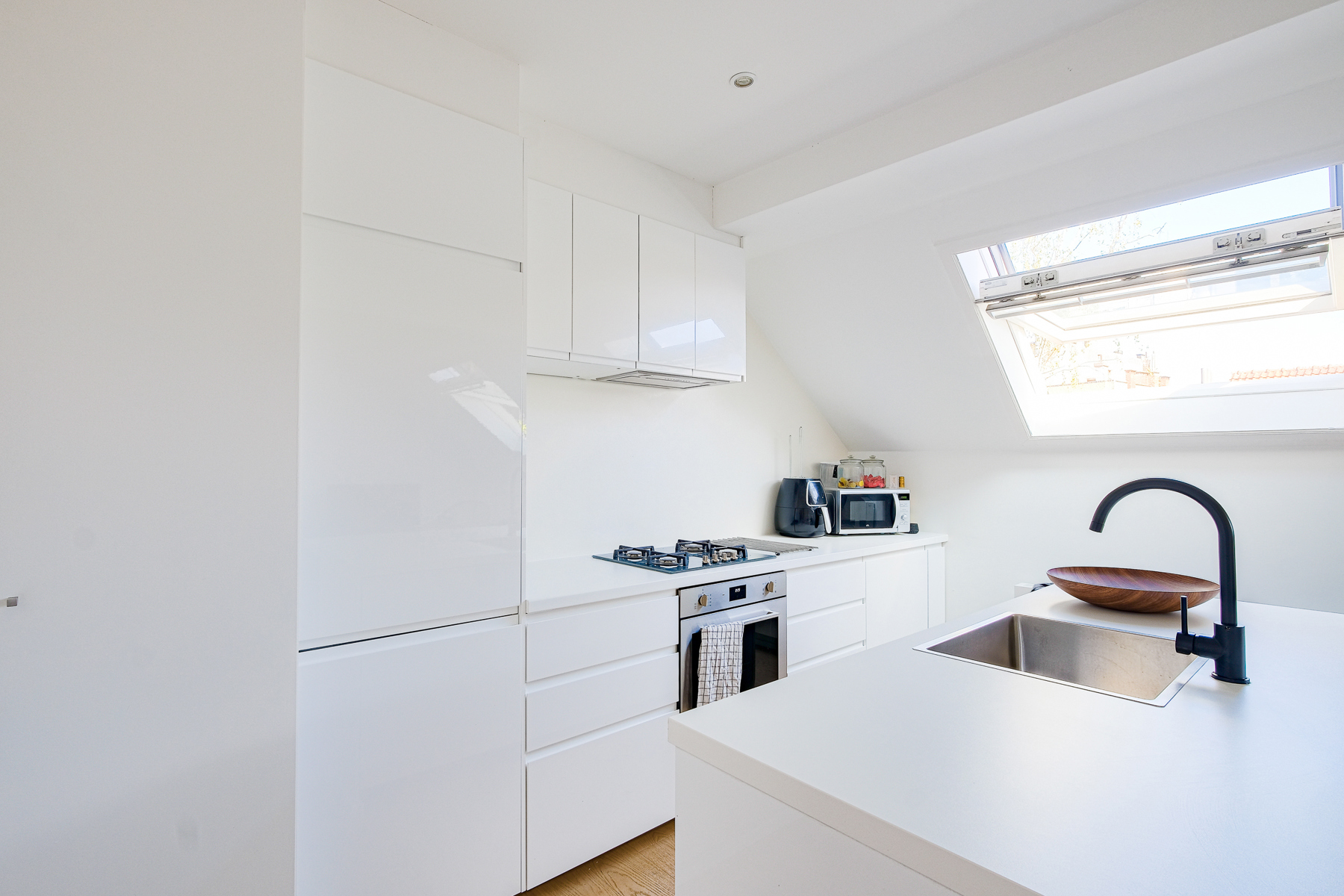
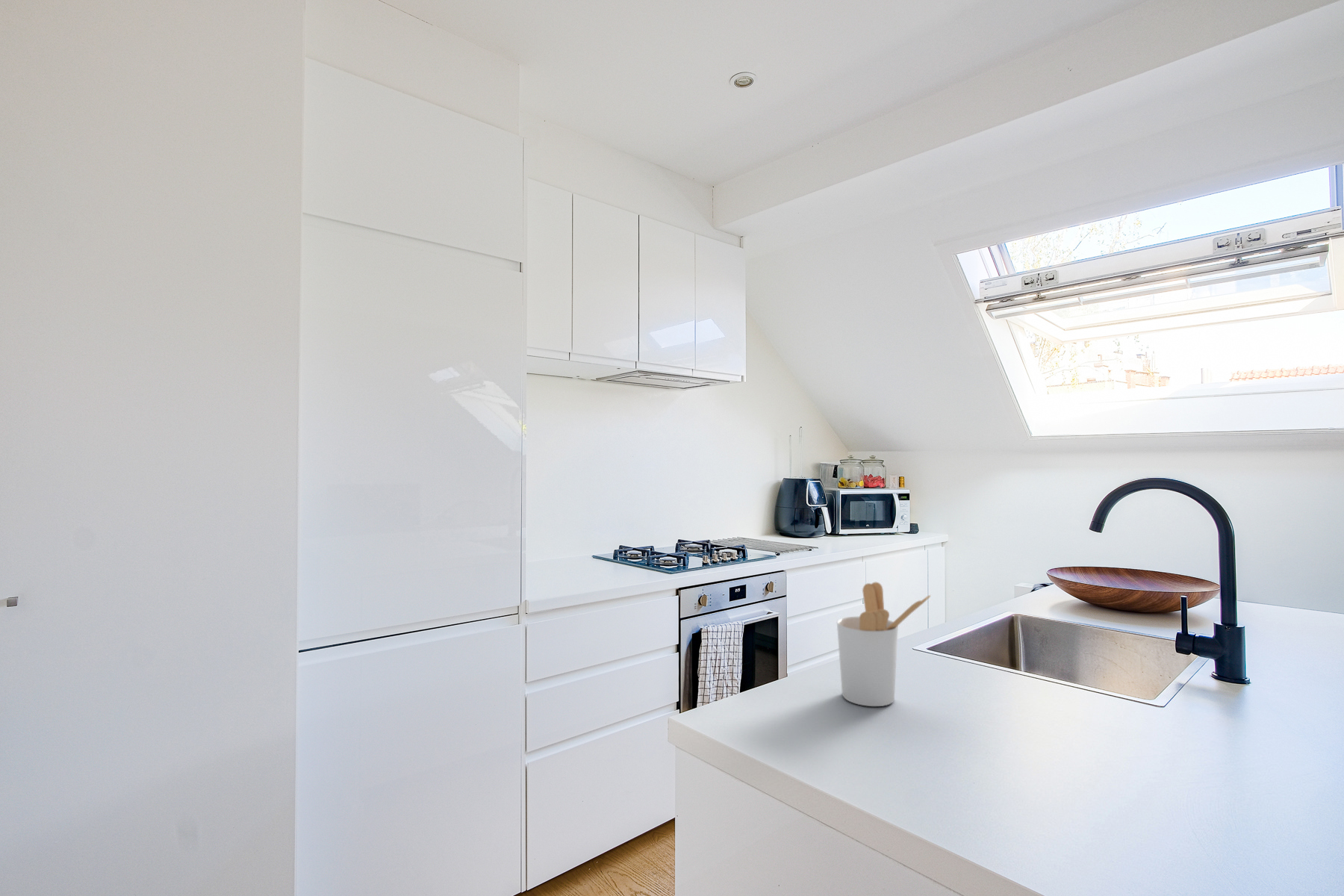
+ utensil holder [836,582,931,707]
